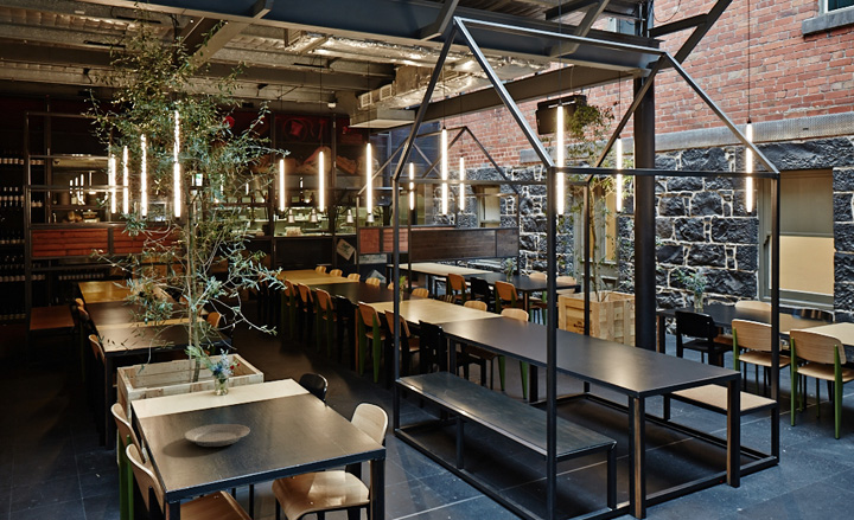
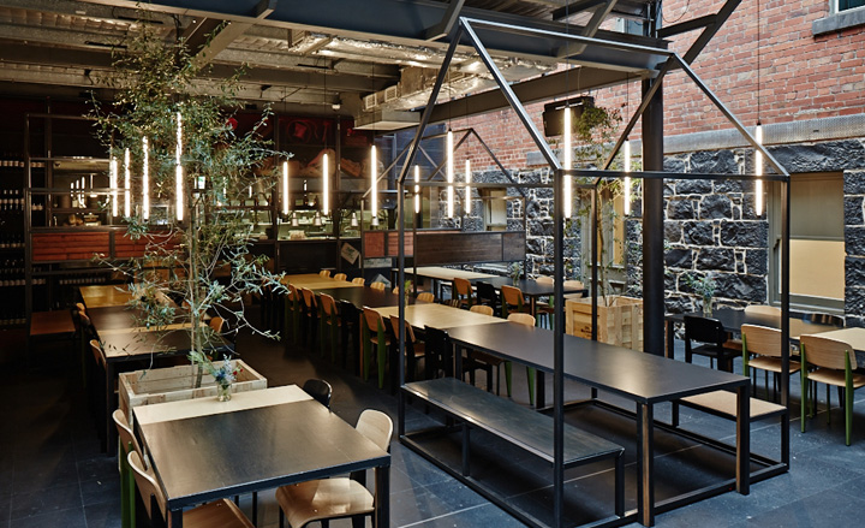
- plate [183,423,251,448]
